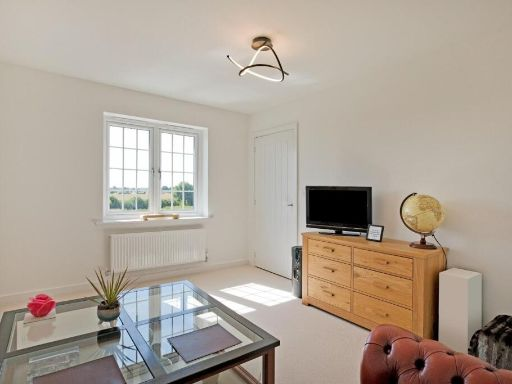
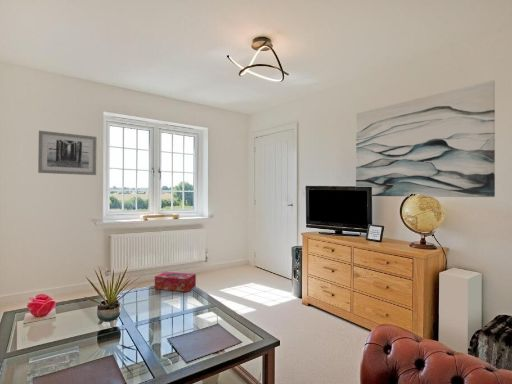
+ tissue box [154,271,197,293]
+ wall art [37,130,98,176]
+ wall art [355,79,496,198]
